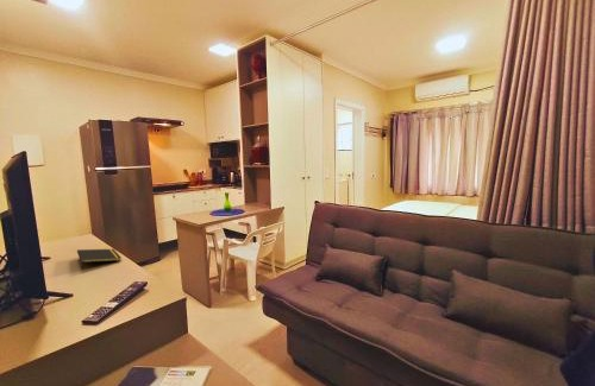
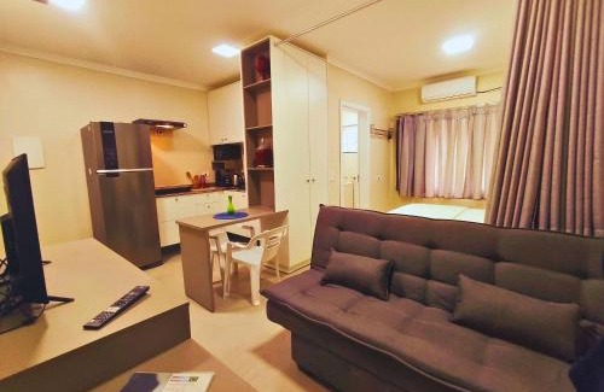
- notepad [76,248,123,271]
